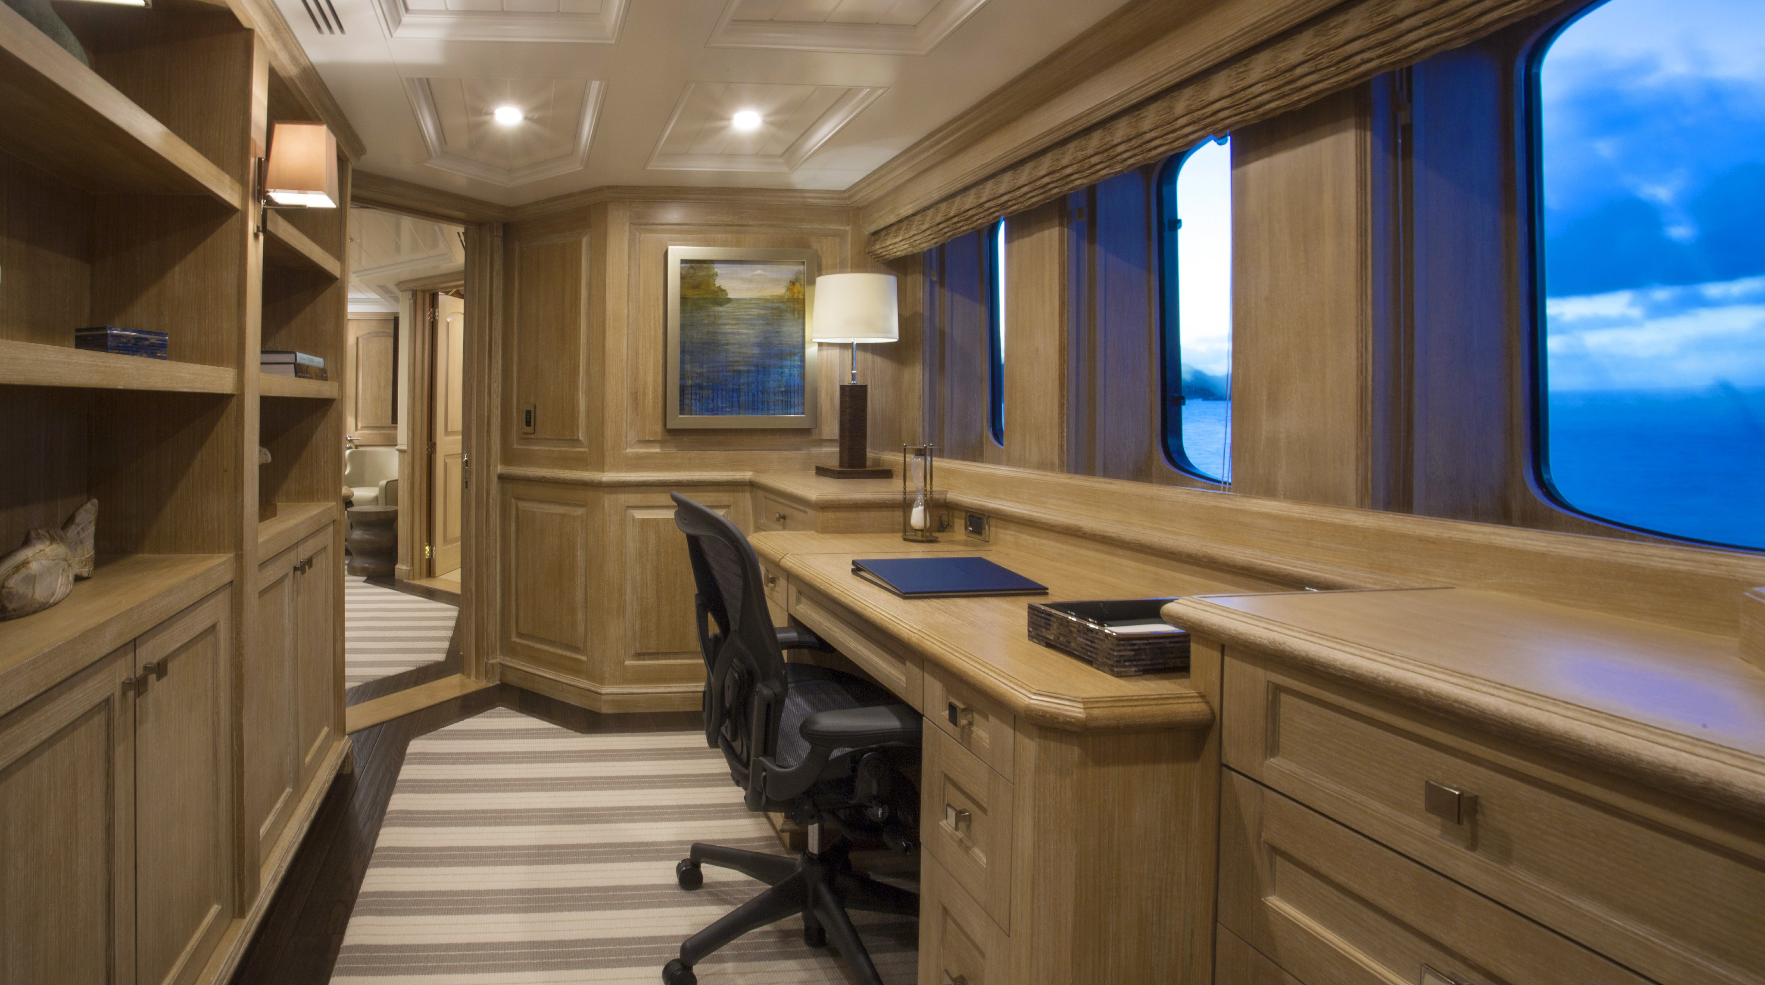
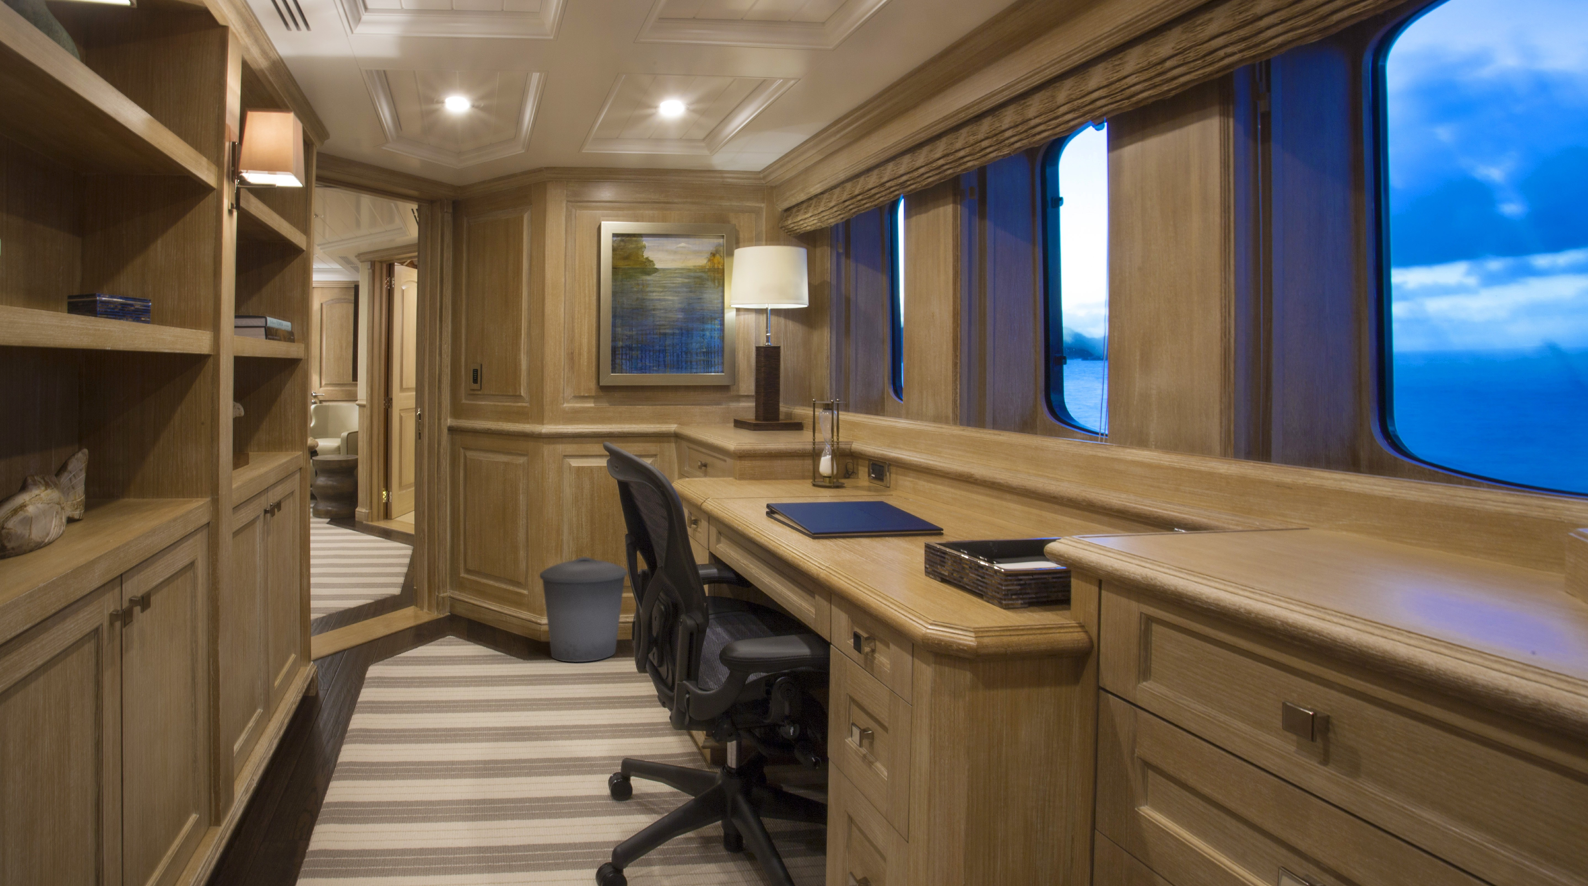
+ trash can [539,557,628,663]
